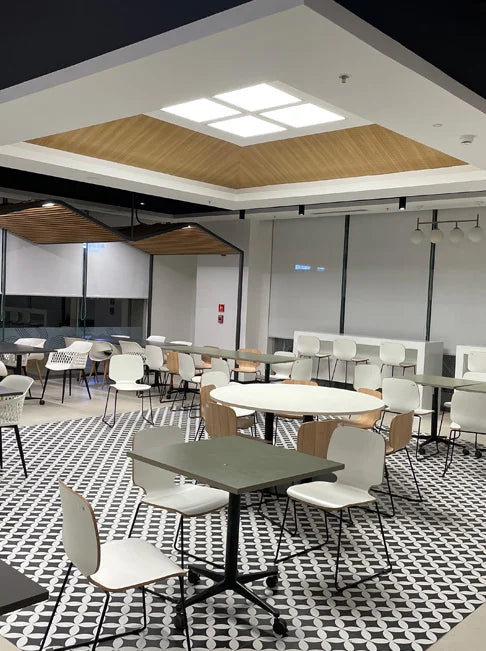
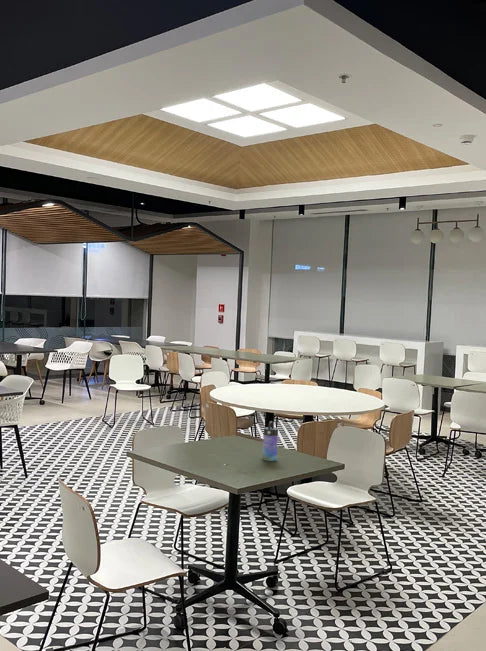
+ water bottle [261,420,279,462]
